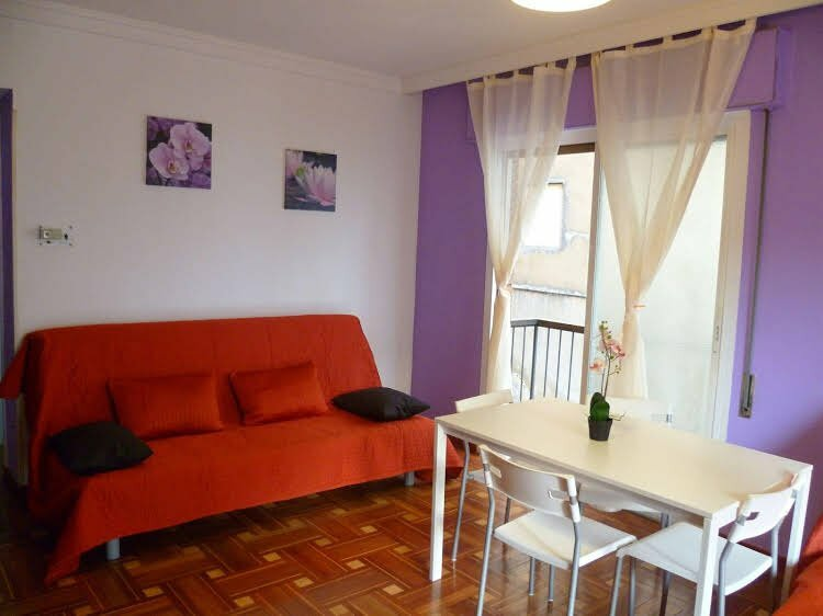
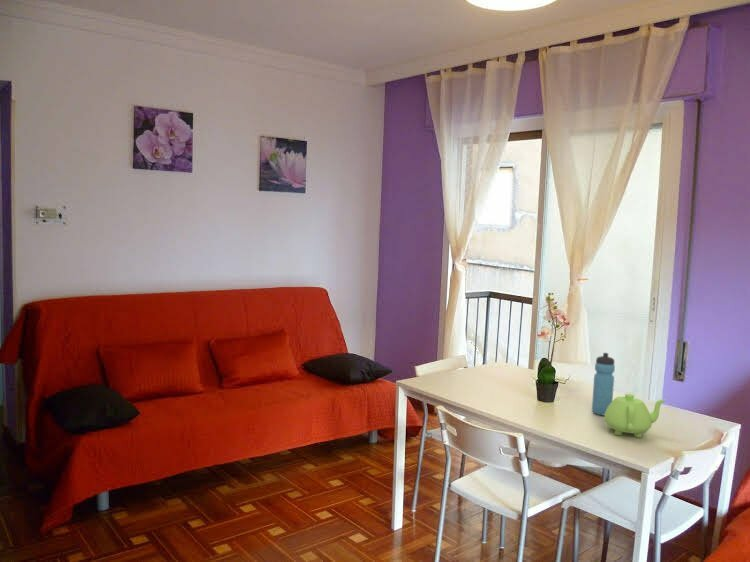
+ water bottle [591,352,616,416]
+ teapot [603,393,668,439]
